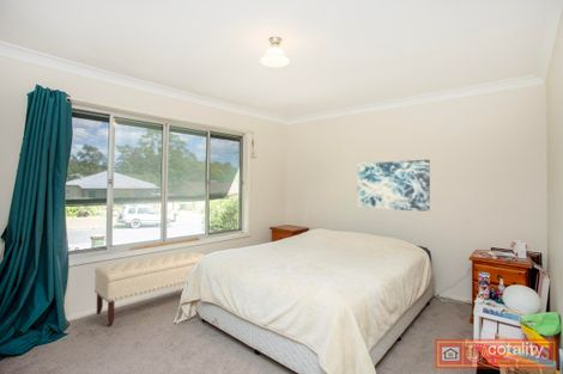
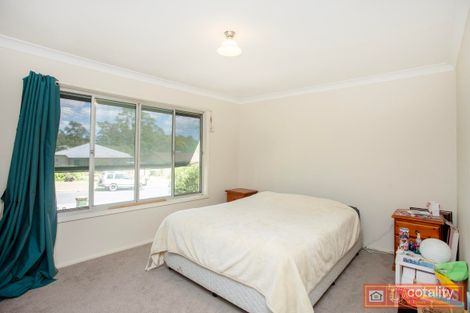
- wall art [356,159,431,213]
- bench [93,250,207,327]
